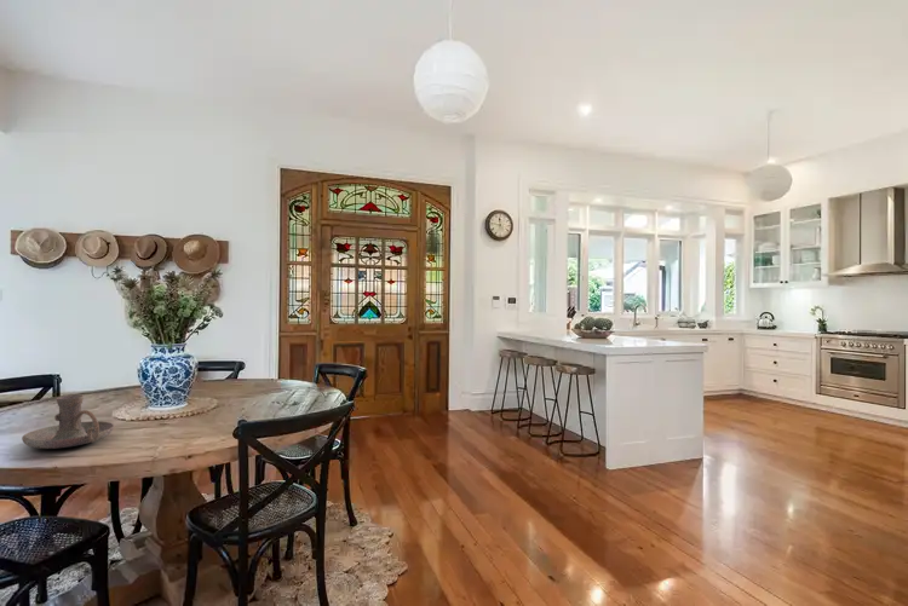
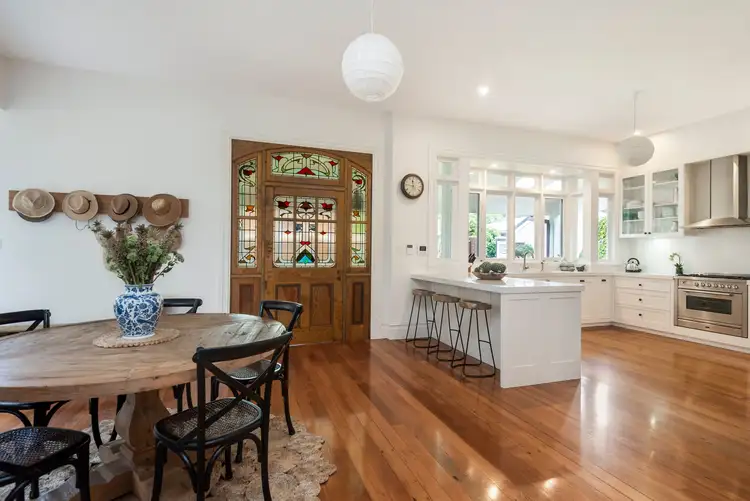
- candle holder [21,393,115,450]
